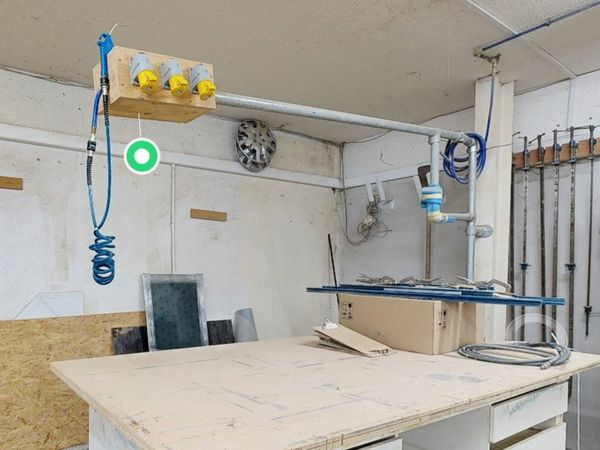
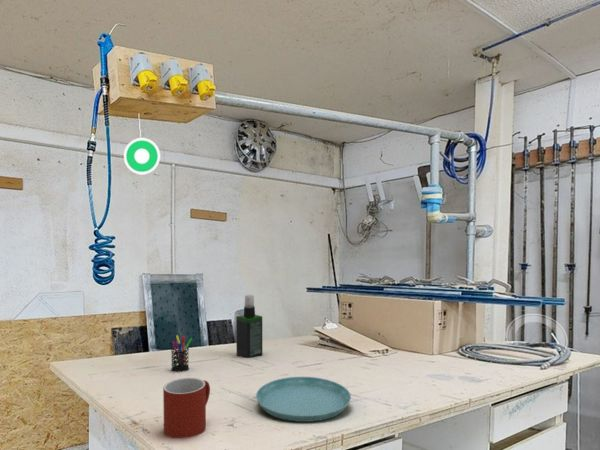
+ mug [162,377,211,439]
+ saucer [255,376,352,423]
+ spray bottle [235,294,263,359]
+ pen holder [170,334,193,373]
